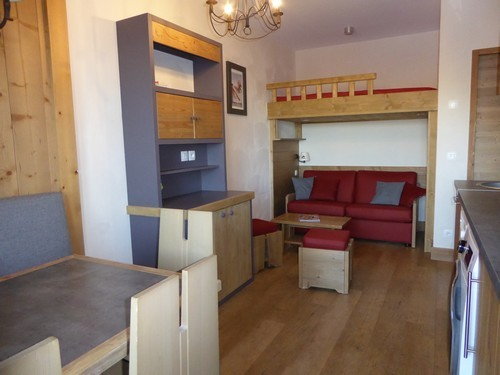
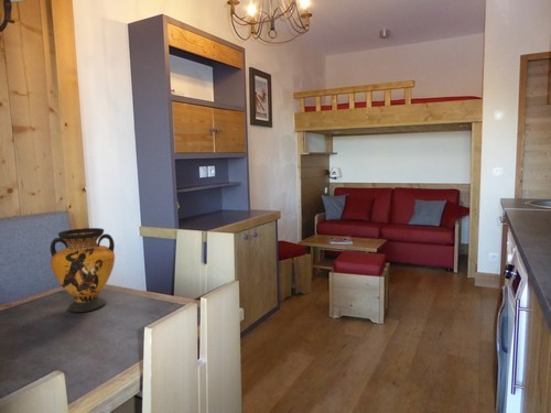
+ vase [50,227,116,313]
